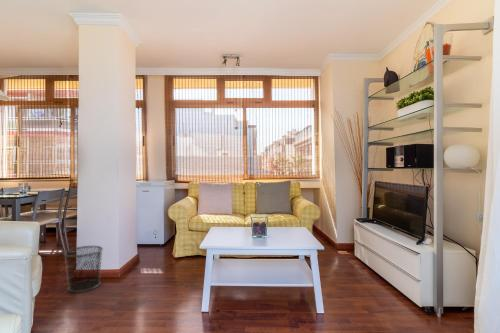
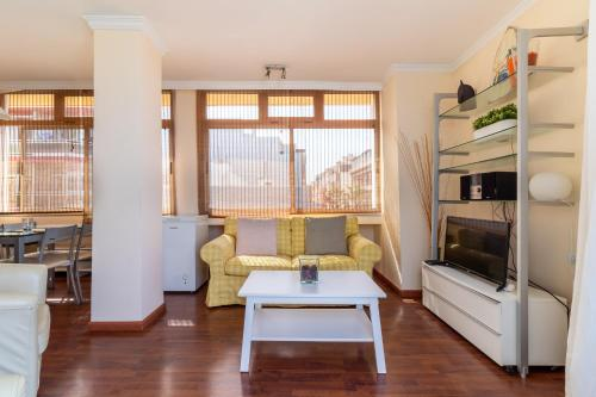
- waste bin [63,245,104,293]
